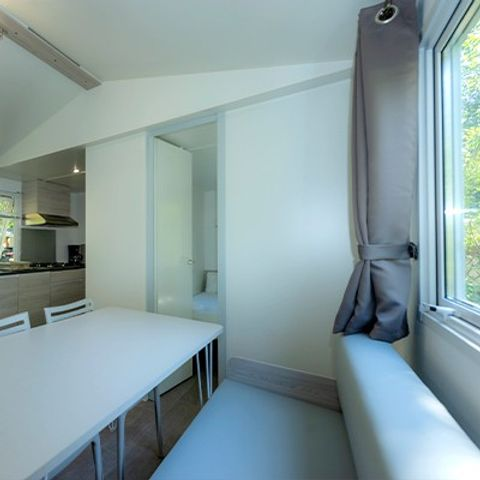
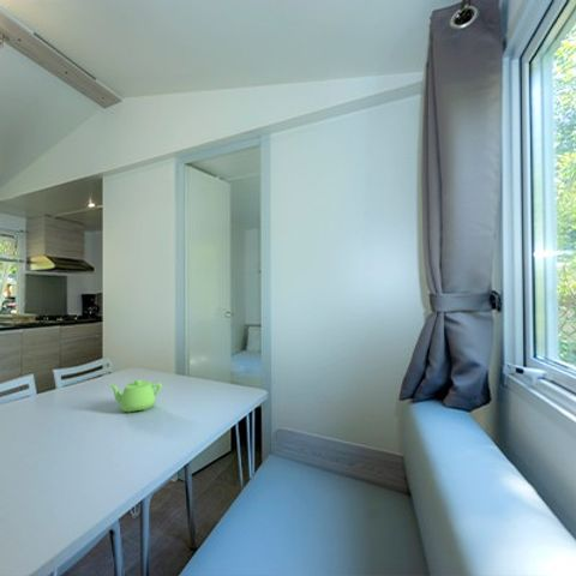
+ teapot [108,379,163,413]
